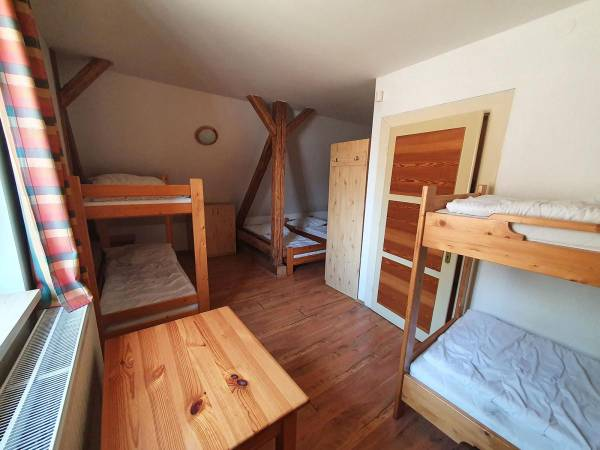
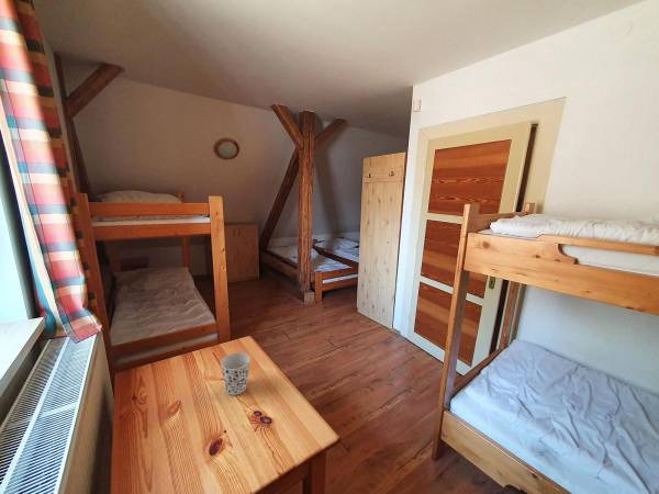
+ cup [220,351,252,396]
